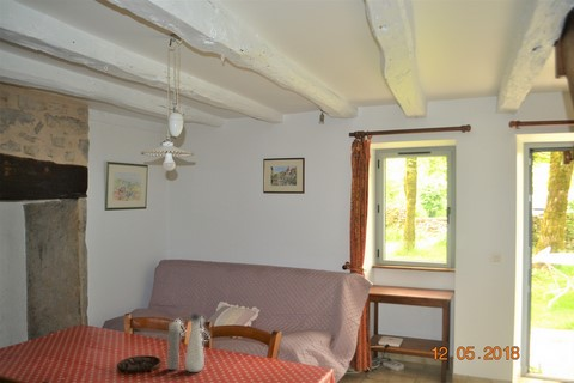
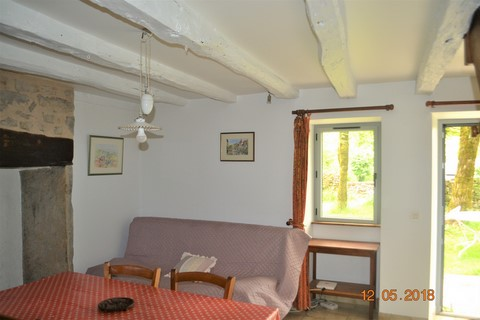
- water bottle [166,312,210,373]
